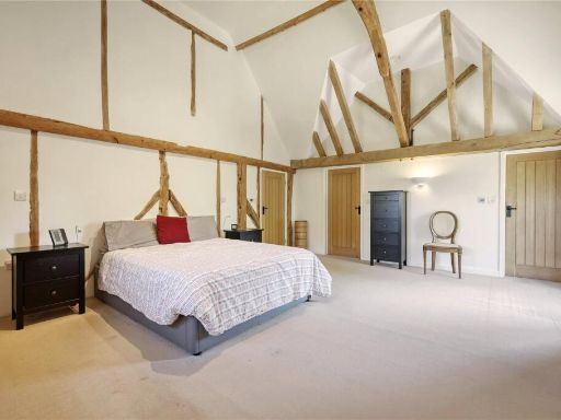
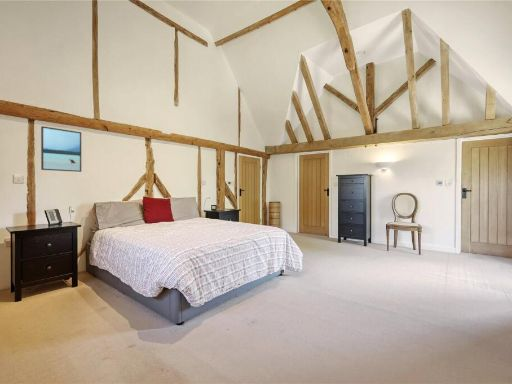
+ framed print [40,125,82,173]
